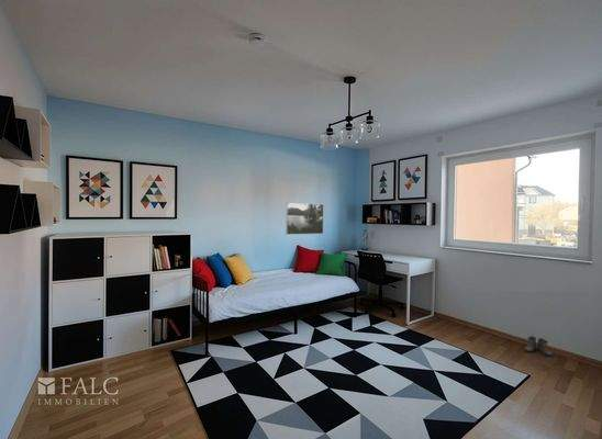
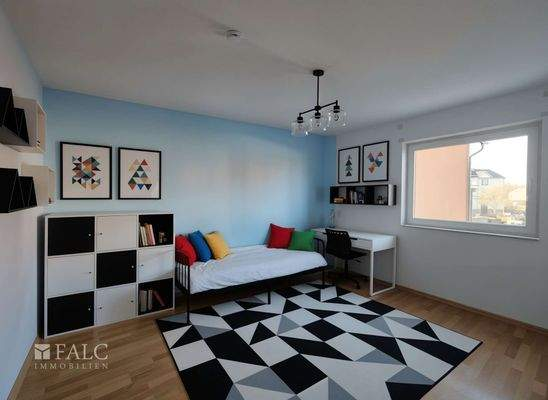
- boots [523,335,554,358]
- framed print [285,202,325,236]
